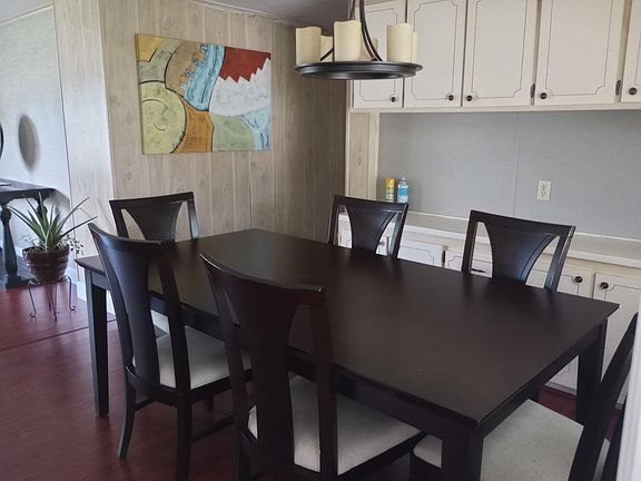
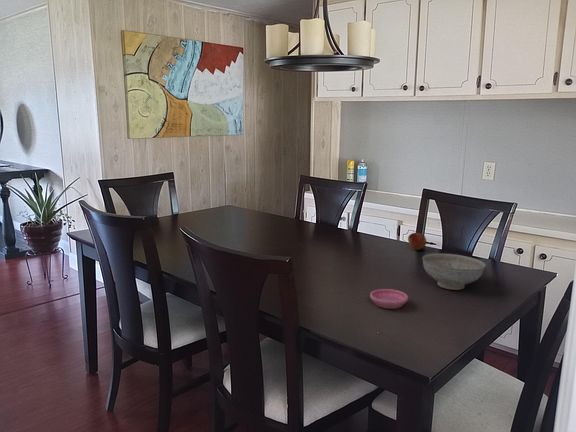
+ decorative bowl [421,253,487,291]
+ saucer [369,288,409,310]
+ fruit [407,232,427,251]
